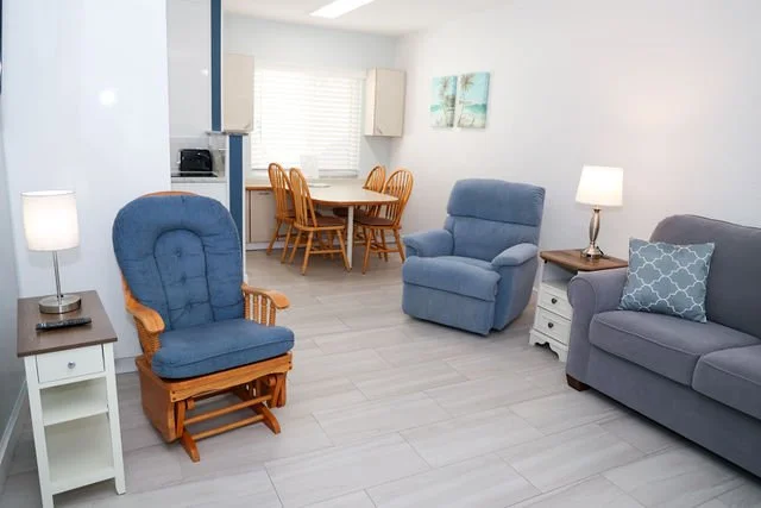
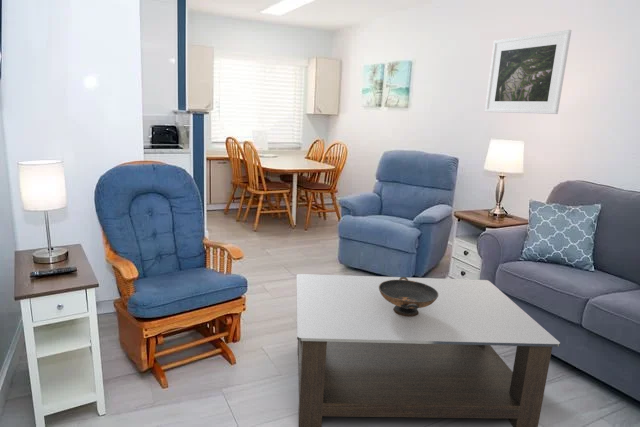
+ coffee table [296,273,561,427]
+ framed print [484,29,572,115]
+ decorative bowl [379,276,438,317]
